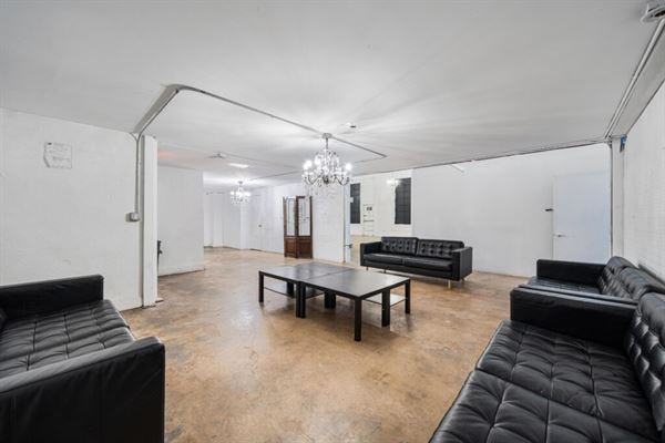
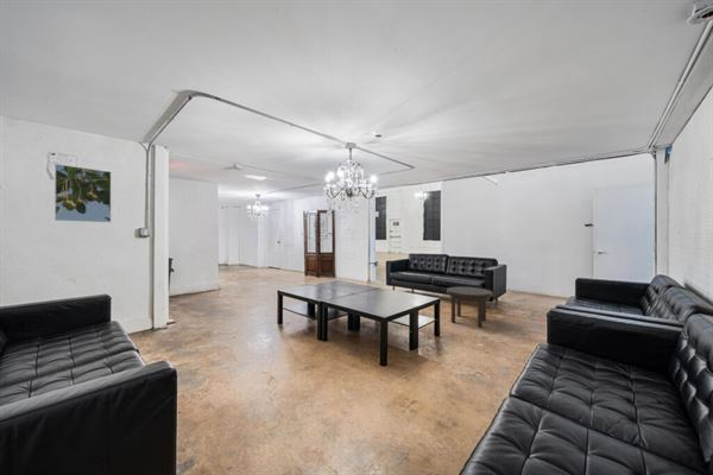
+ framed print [53,163,112,223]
+ side table [446,286,493,328]
